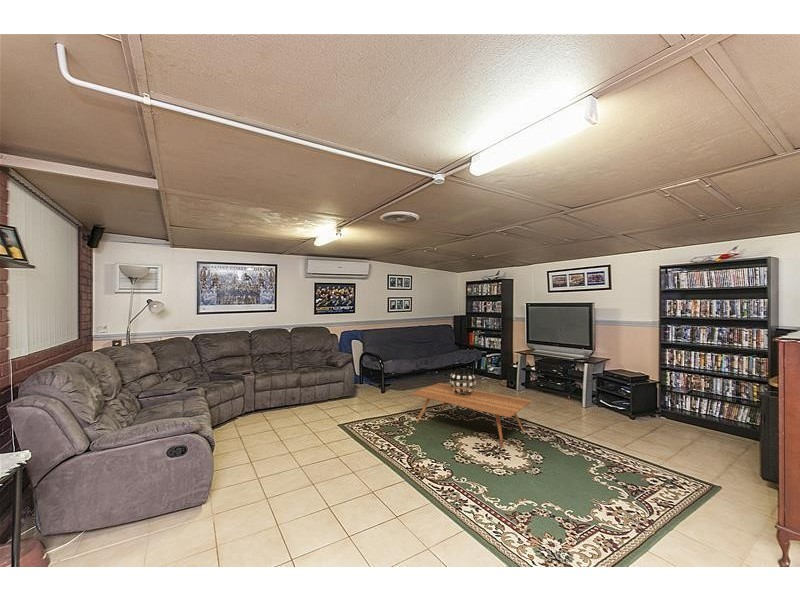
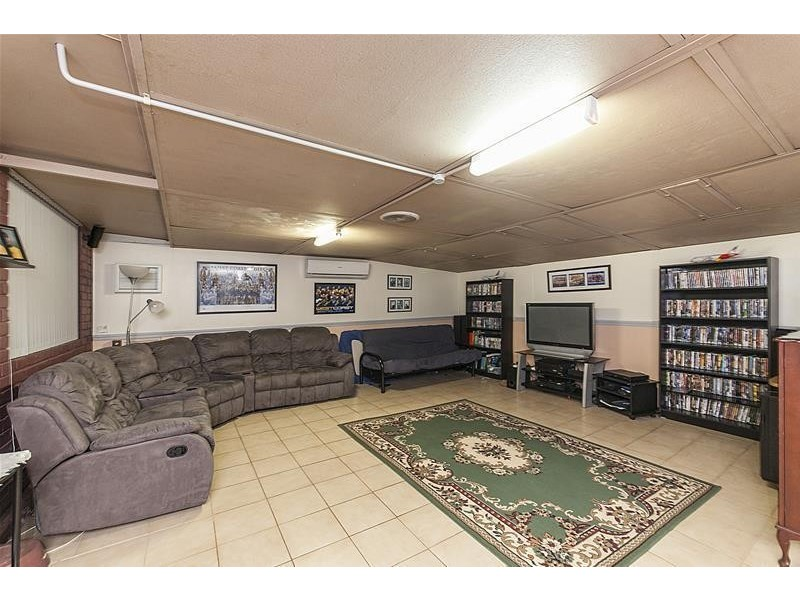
- decorative sphere [449,367,477,395]
- coffee table [409,382,533,449]
